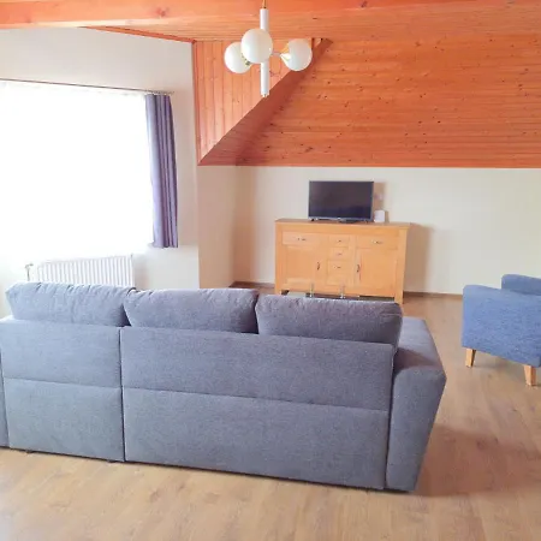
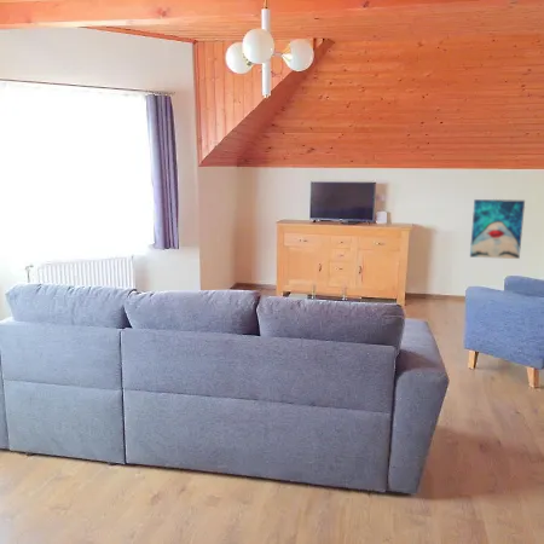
+ wall art [469,198,526,260]
